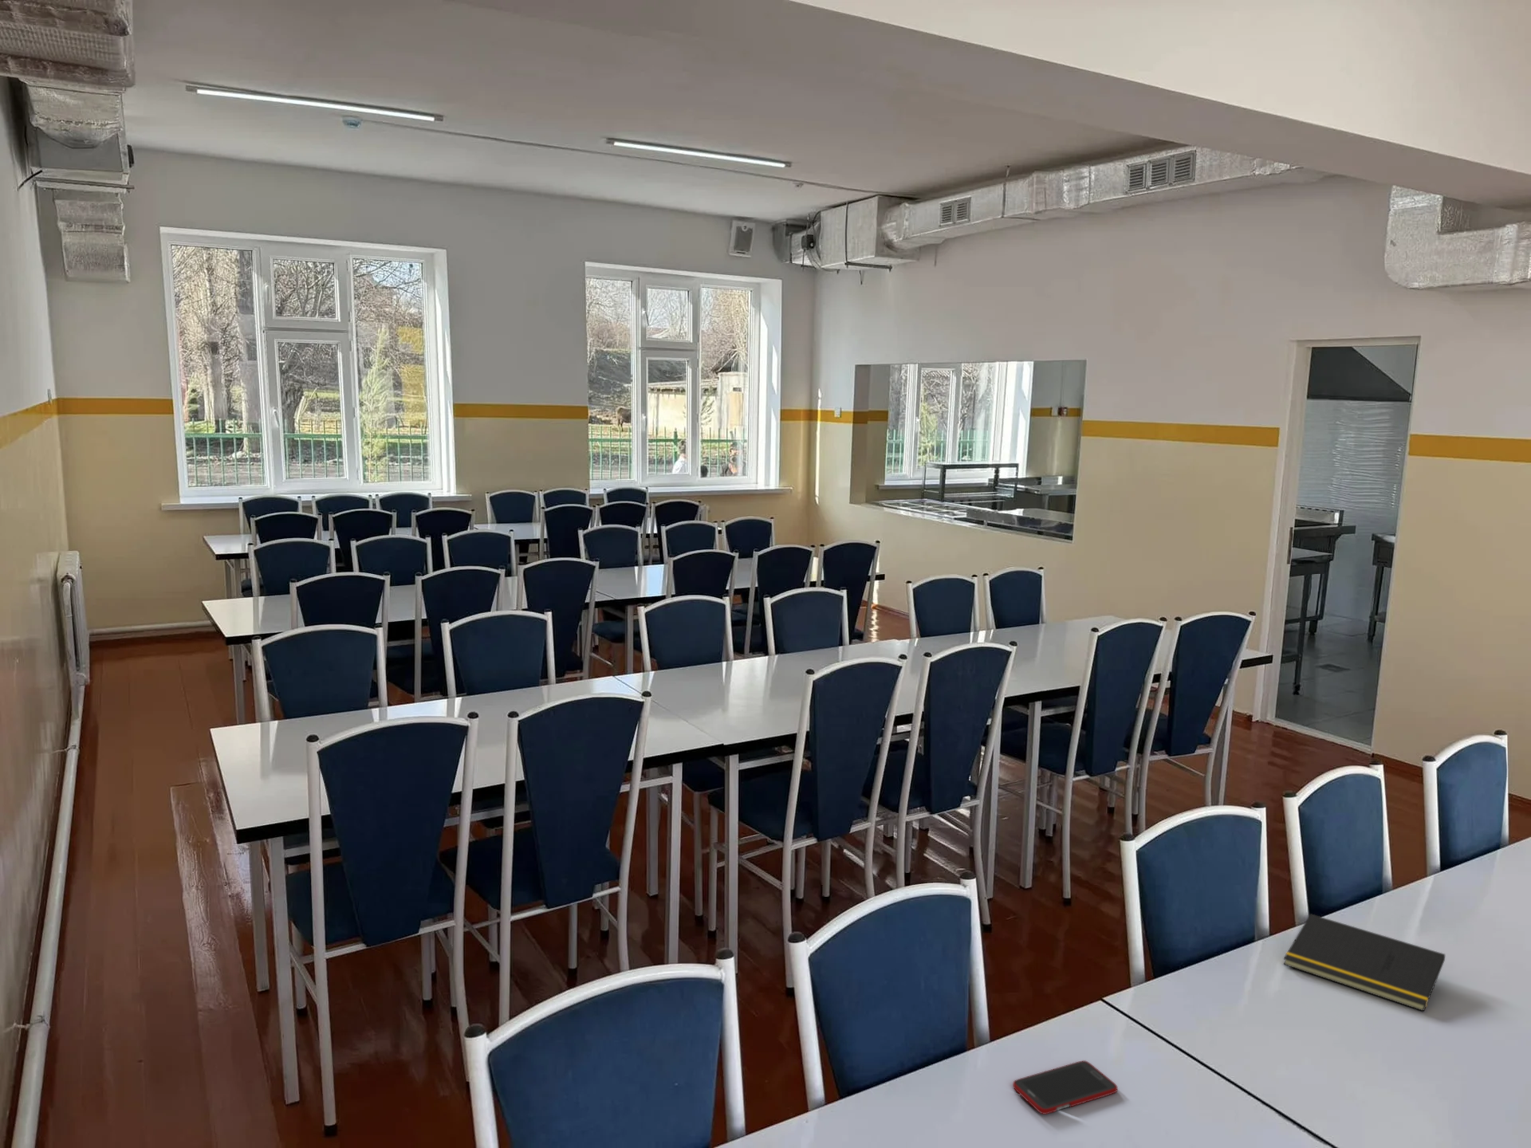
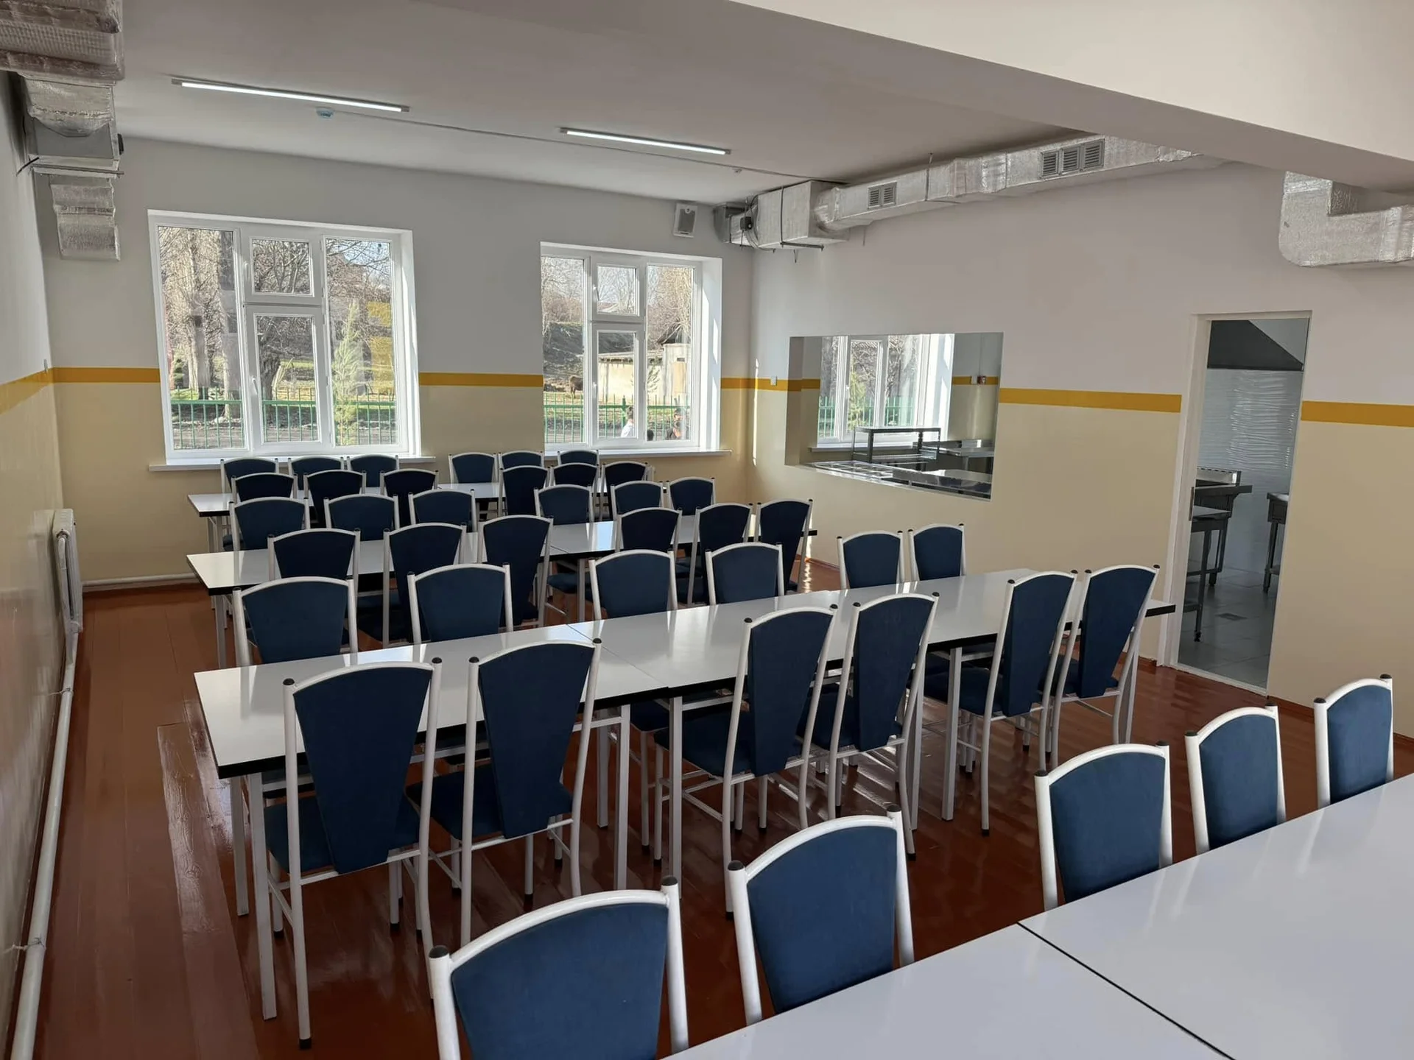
- cell phone [1011,1060,1119,1115]
- notepad [1283,913,1447,1013]
